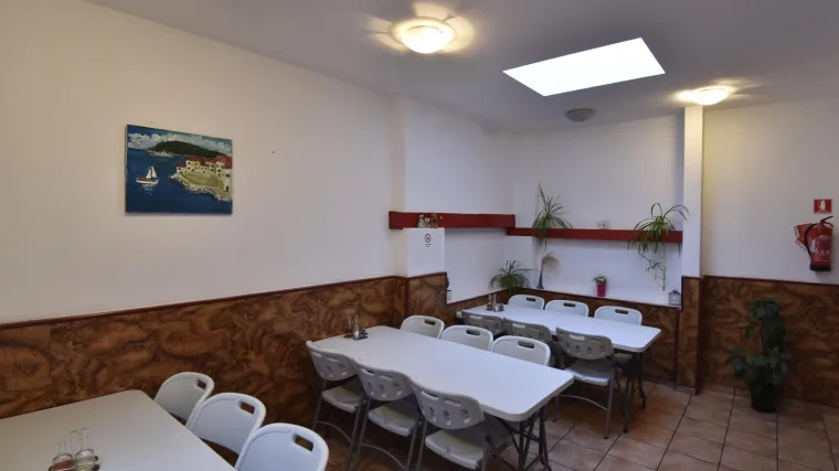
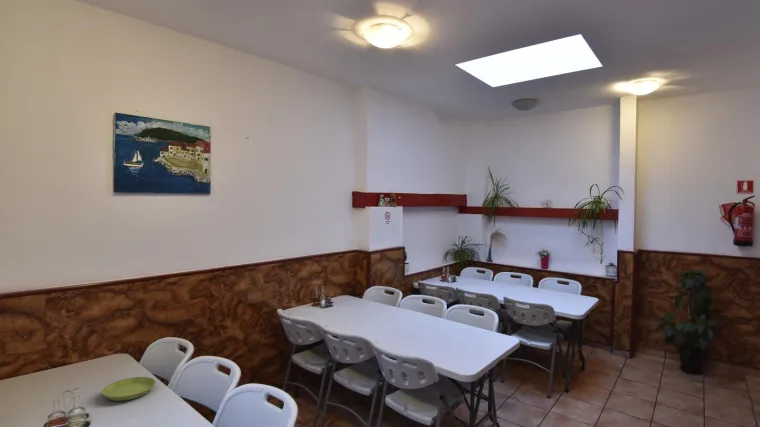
+ saucer [101,376,156,402]
